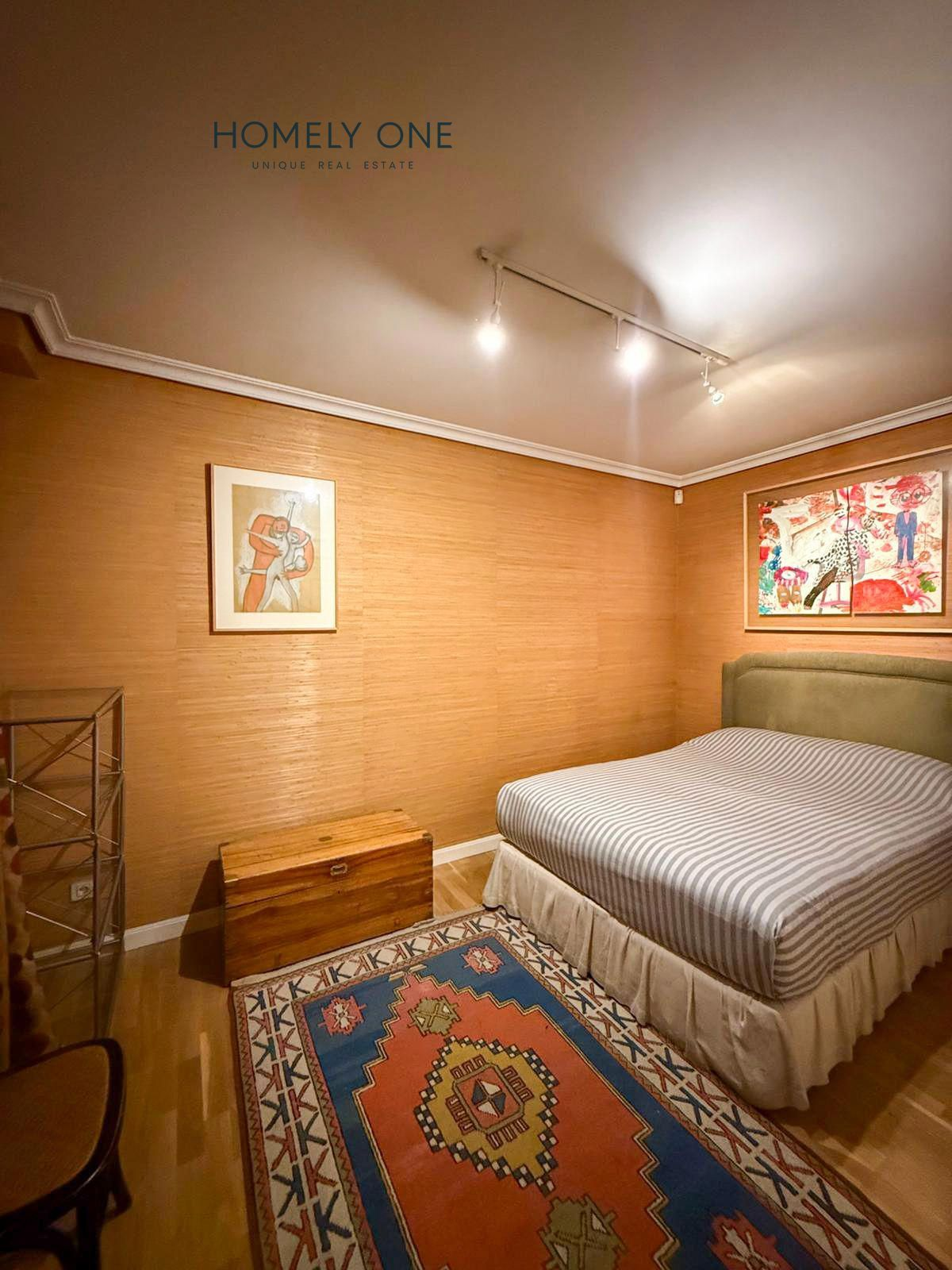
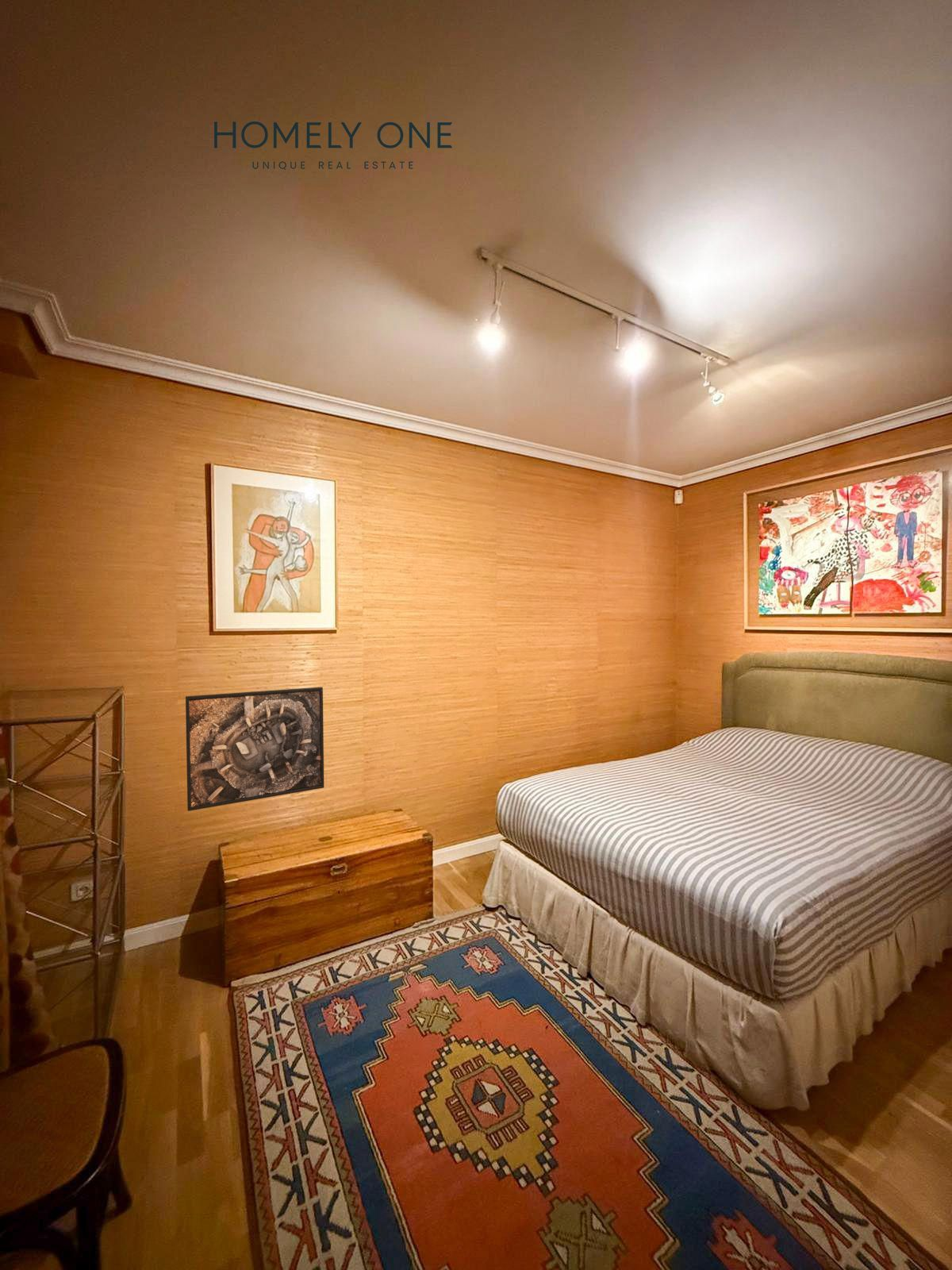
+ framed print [185,686,325,812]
